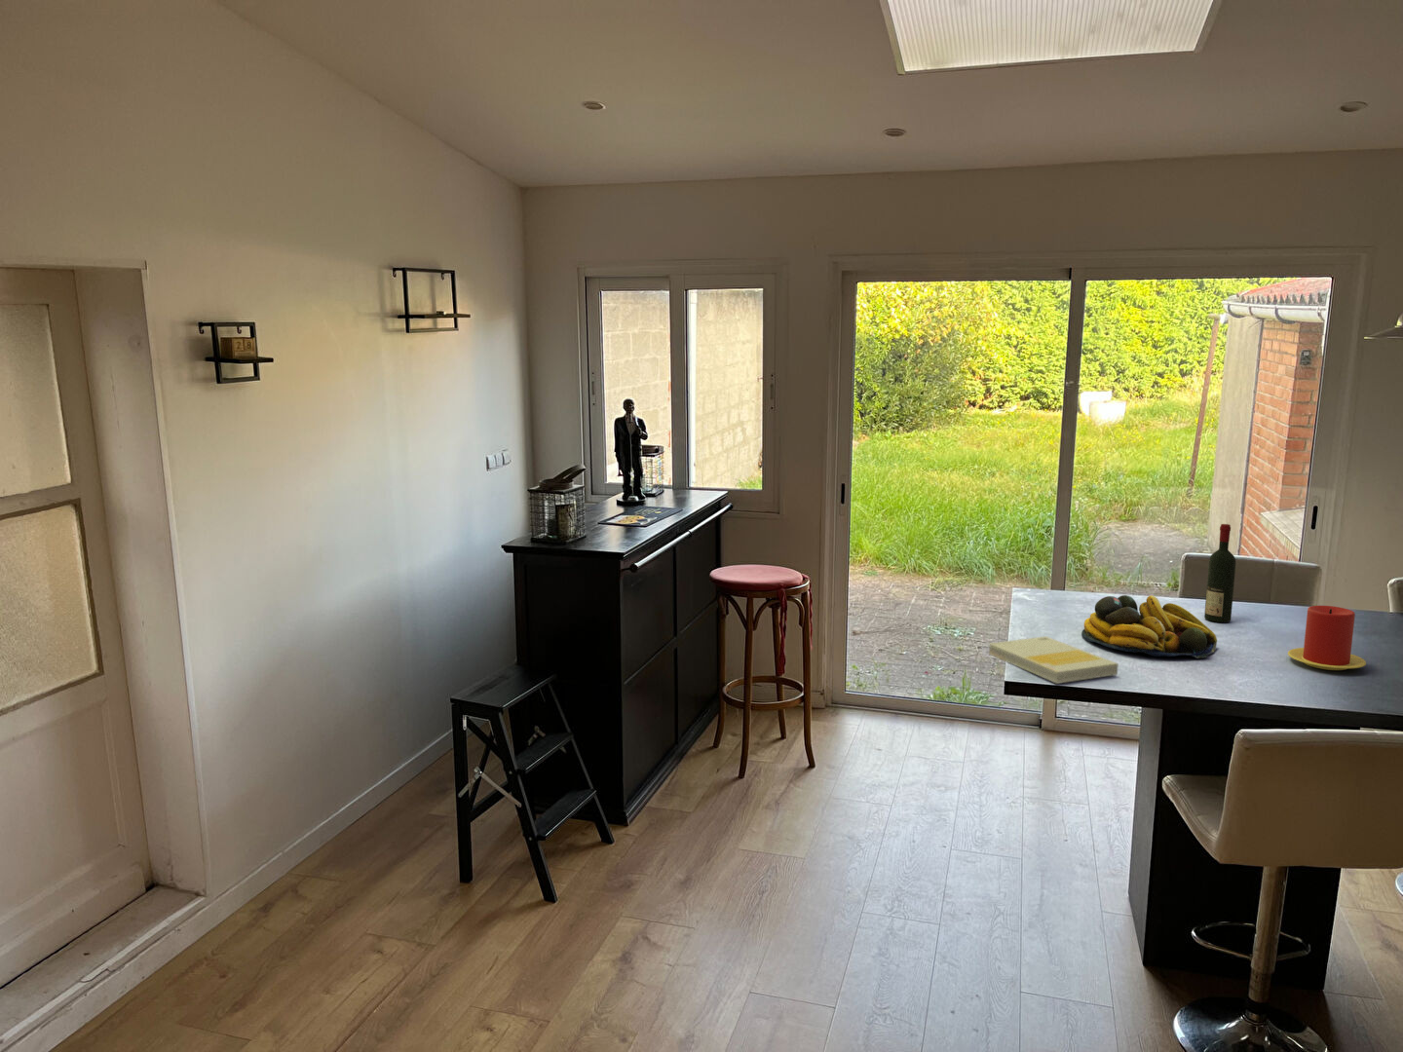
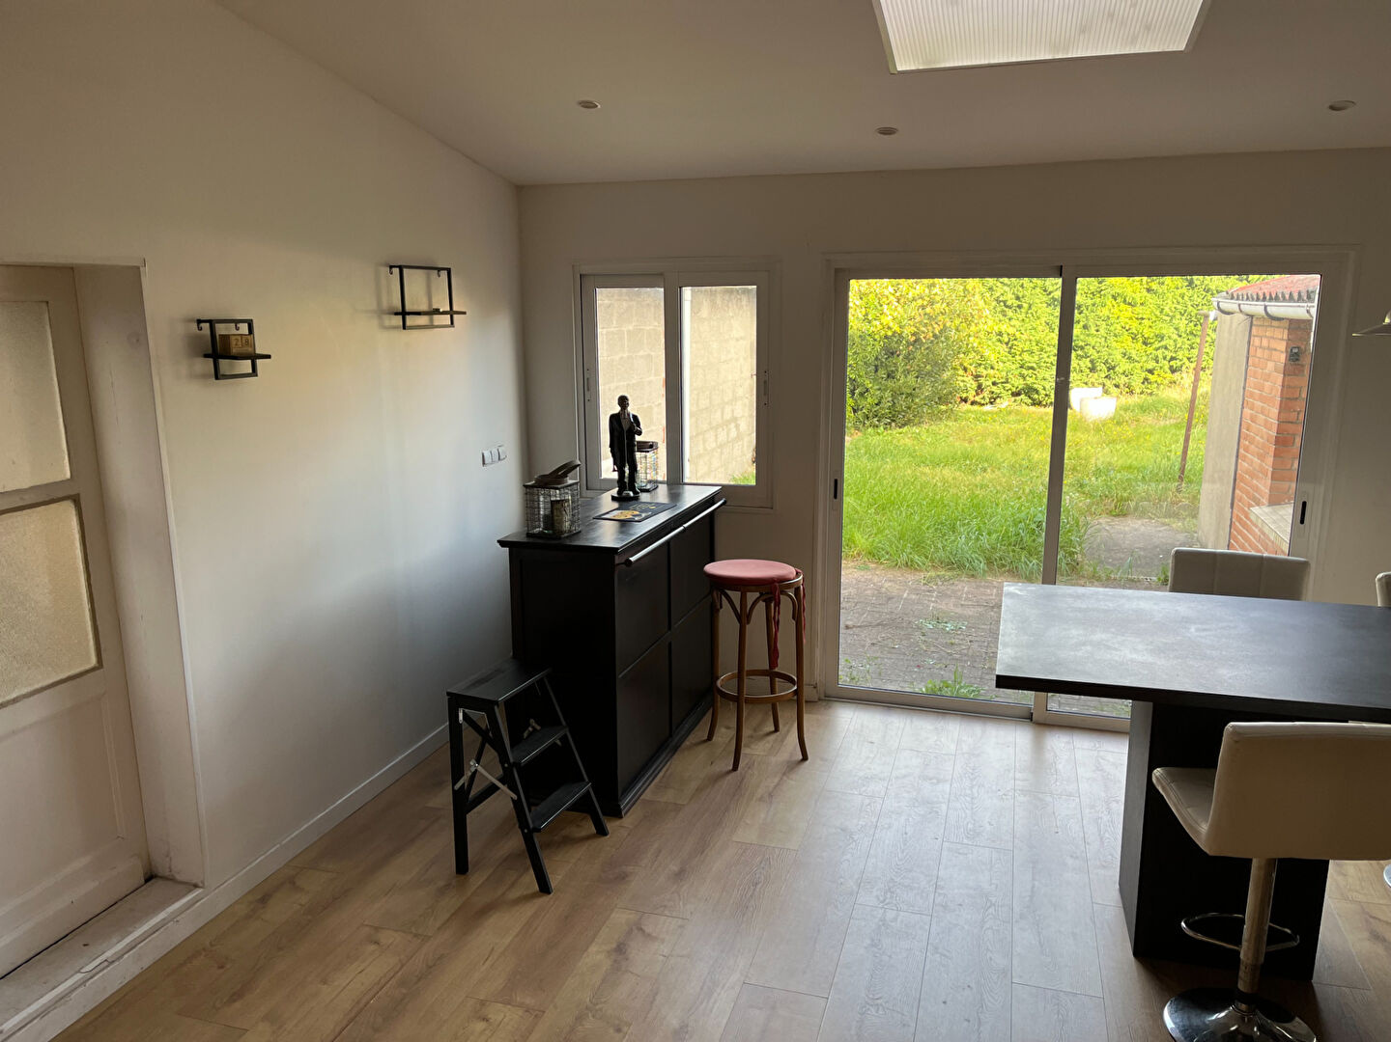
- fruit bowl [1080,595,1217,660]
- alcohol [1203,523,1236,623]
- book [988,635,1119,685]
- candle [1287,604,1367,671]
